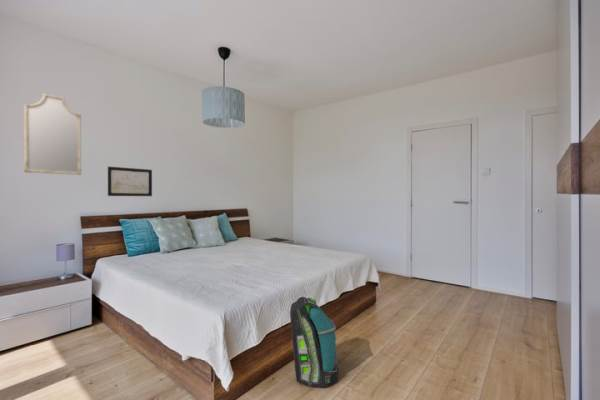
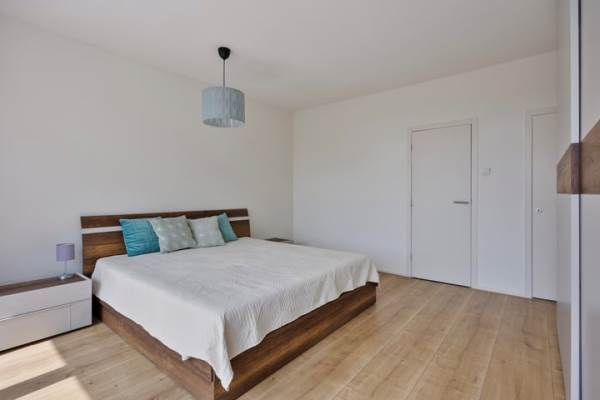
- wall art [107,166,153,197]
- backpack [289,296,340,389]
- home mirror [23,92,82,176]
